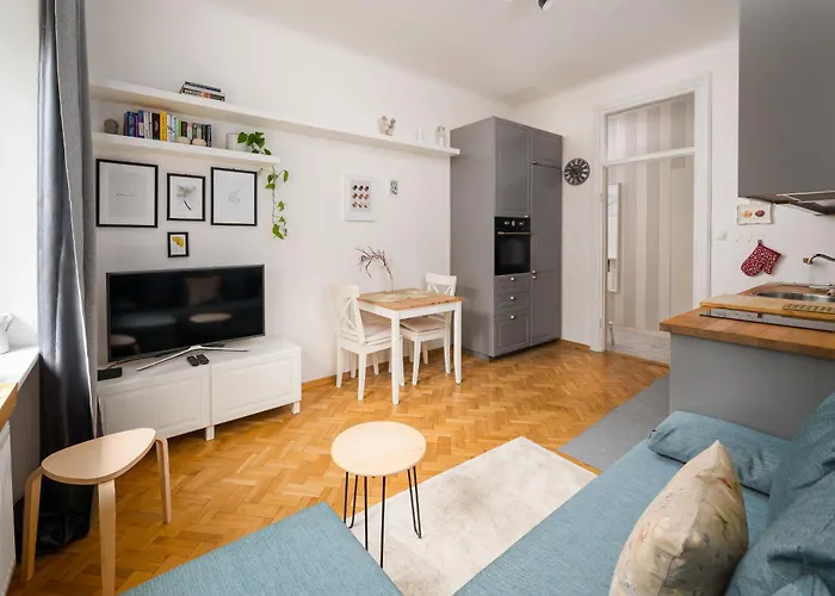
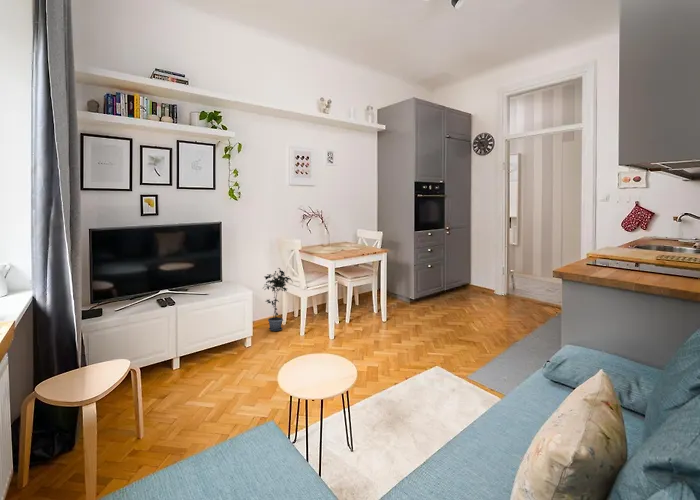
+ potted plant [261,267,293,332]
